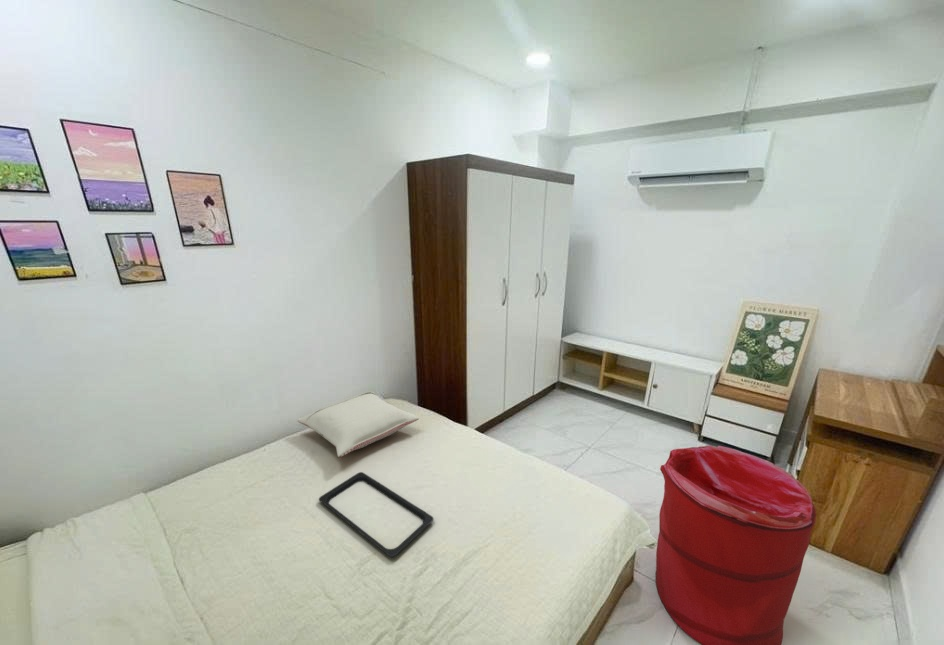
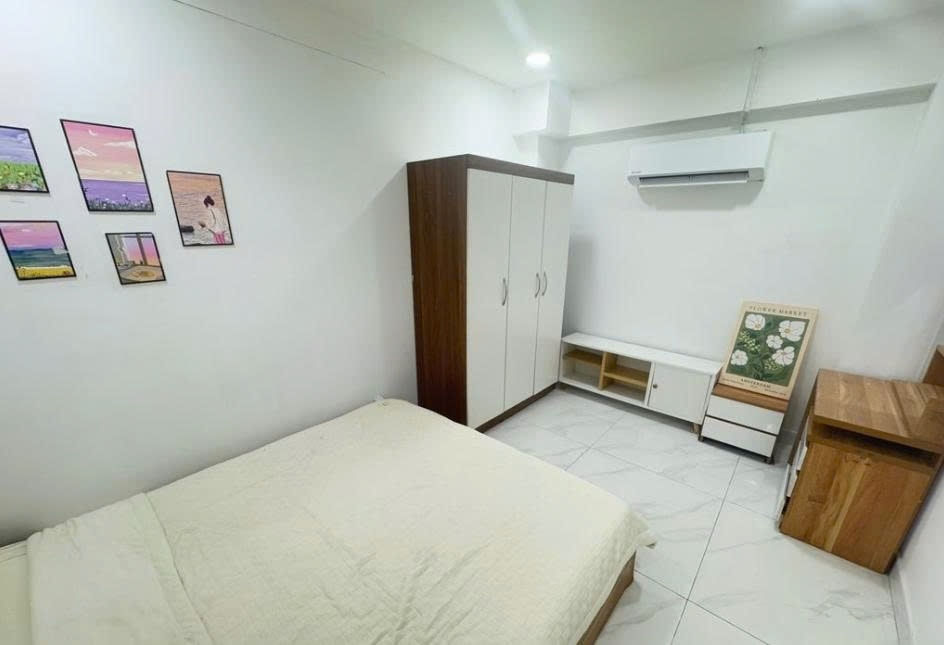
- laundry hamper [654,444,817,645]
- pillow [296,391,420,458]
- serving tray [318,471,434,558]
